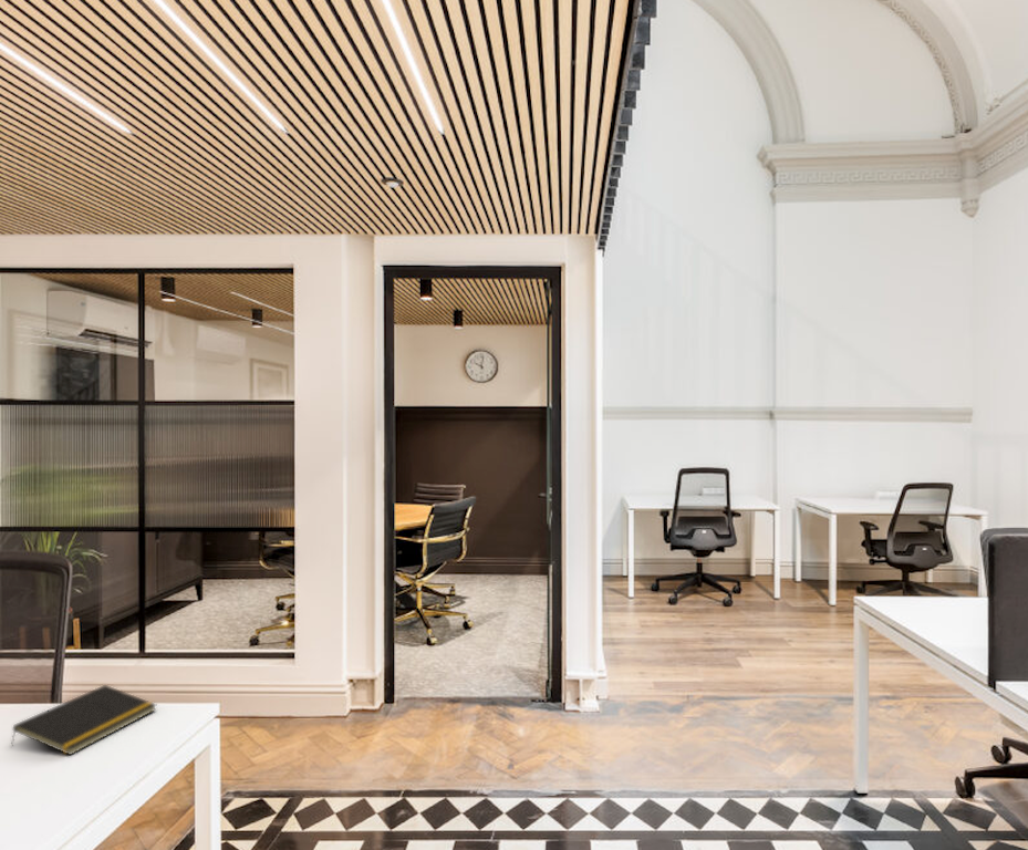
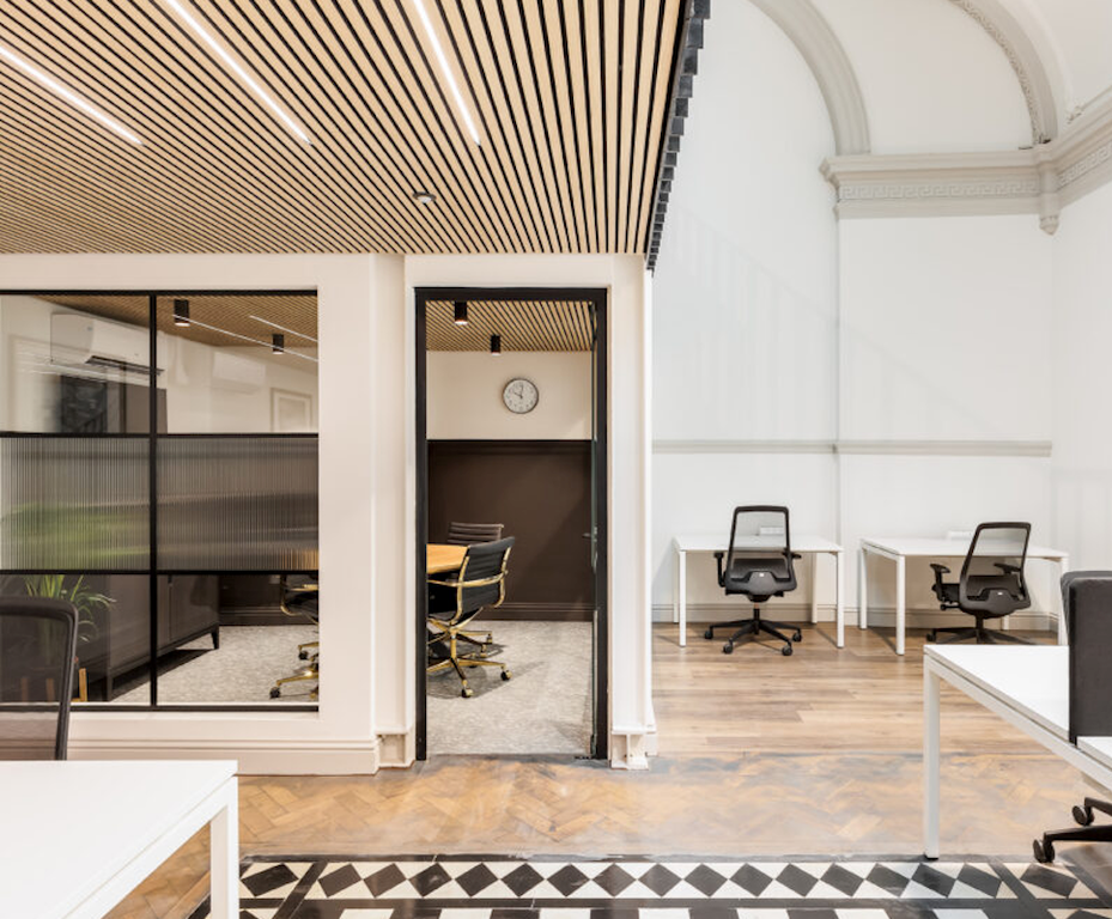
- notepad [9,684,157,756]
